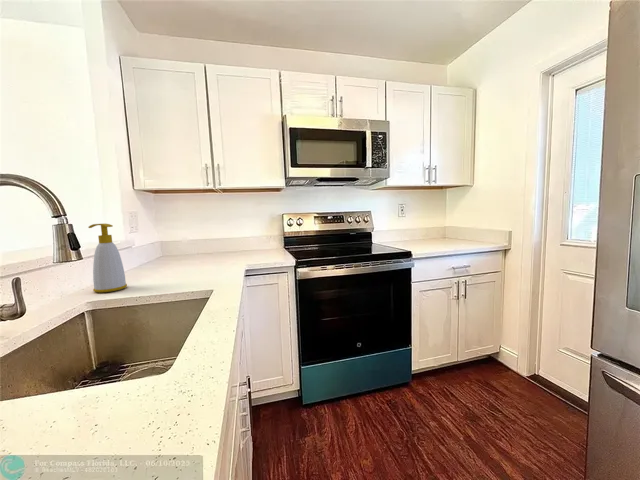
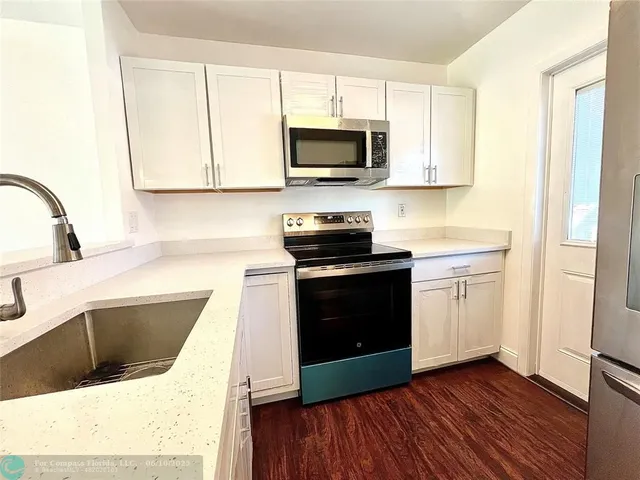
- soap bottle [87,223,128,294]
